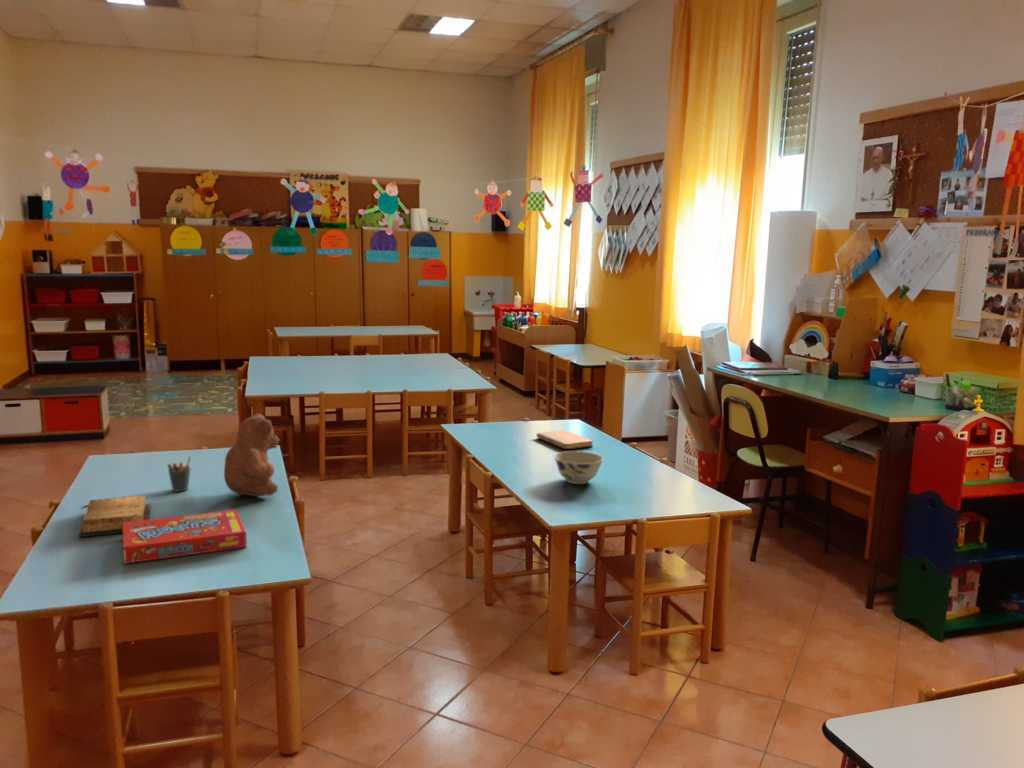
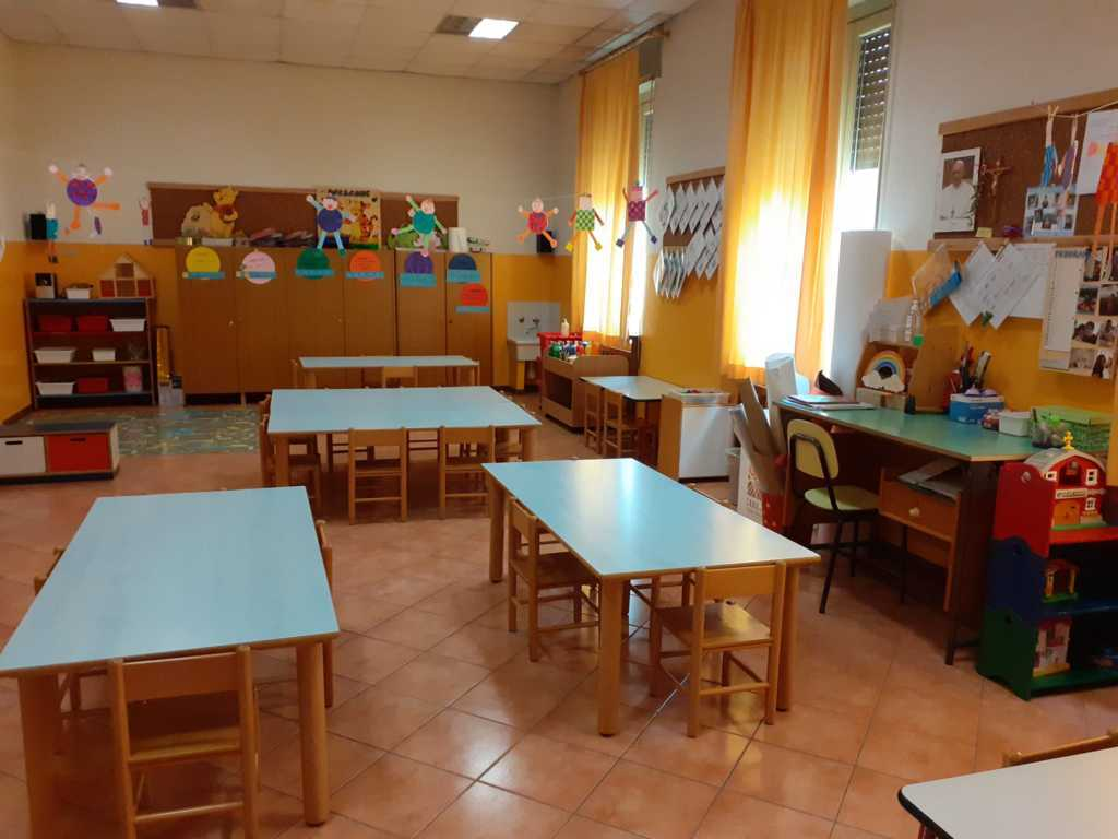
- diary [78,495,152,538]
- snack box [122,509,248,565]
- teddy bear [223,413,281,497]
- pen holder [166,455,192,493]
- notebook [536,429,594,450]
- bowl [553,450,604,485]
